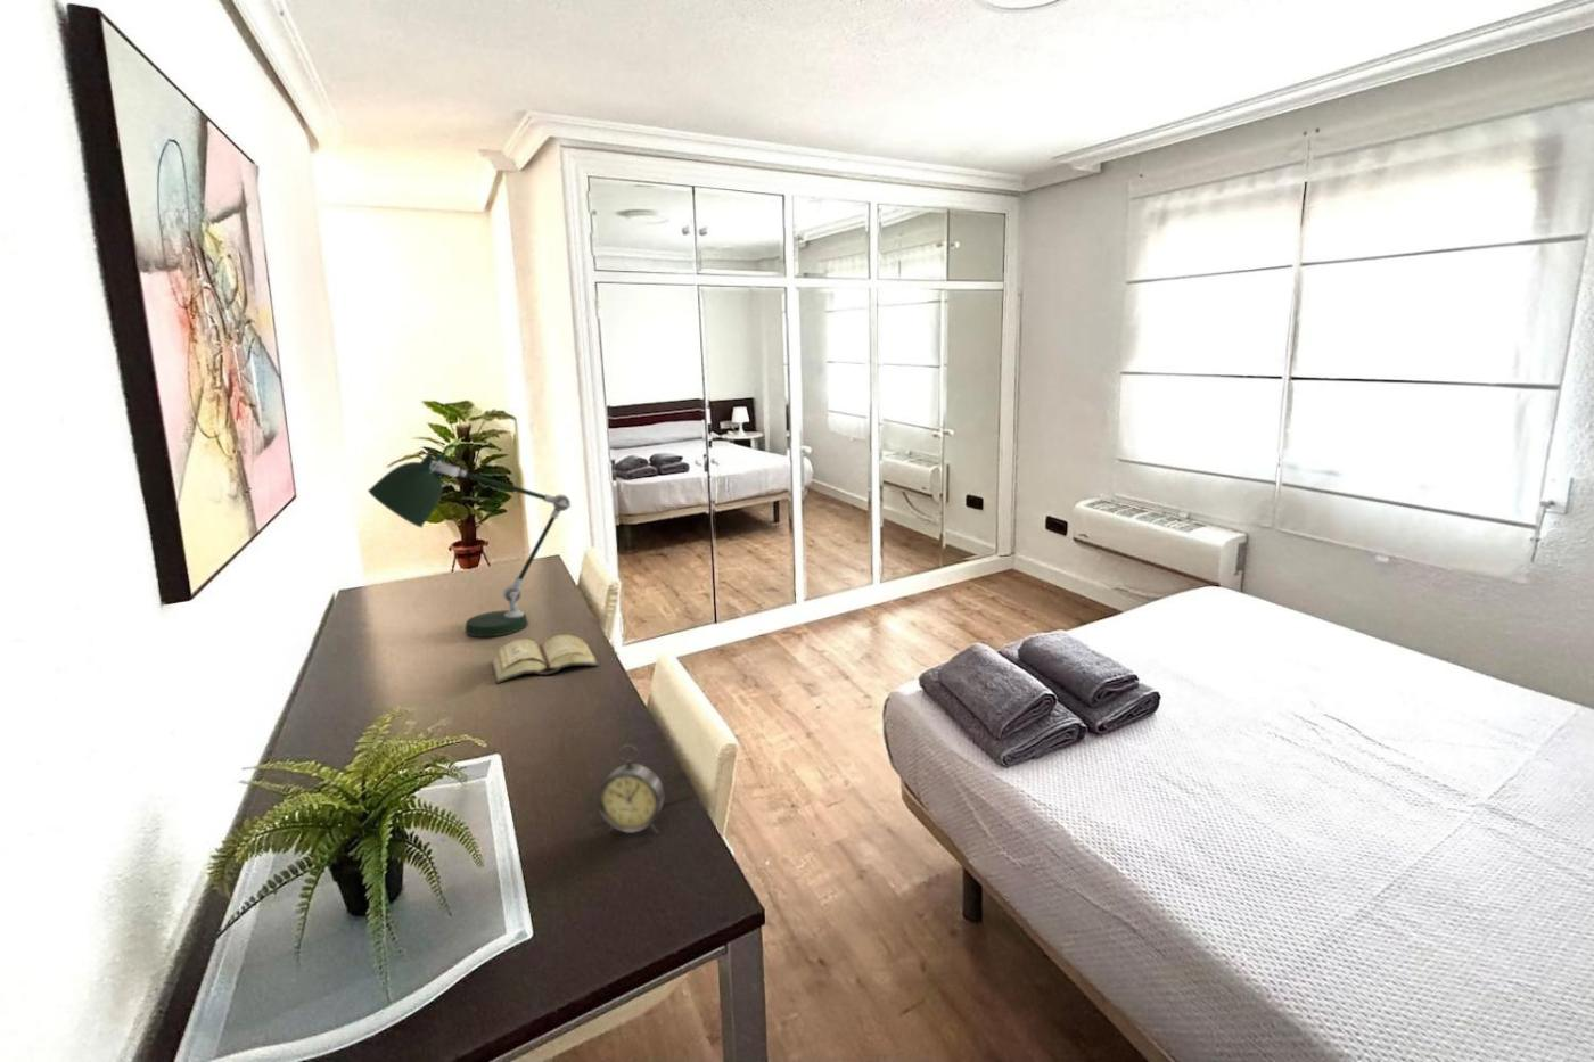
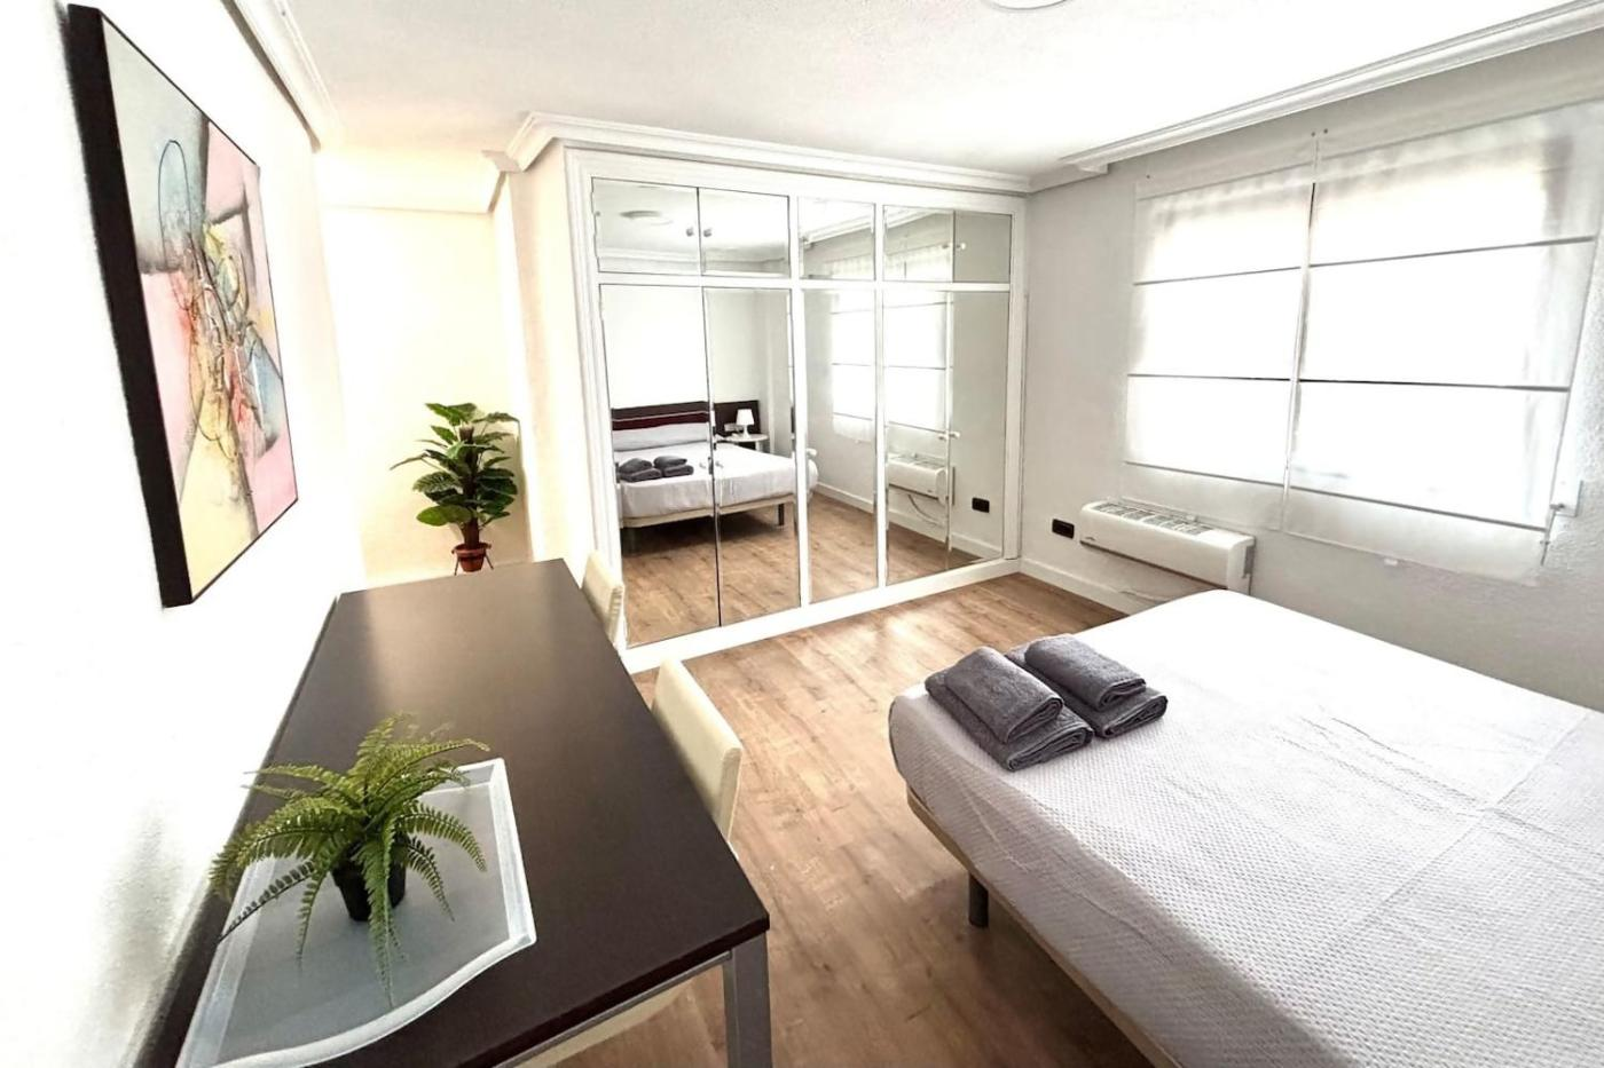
- desk lamp [366,444,572,639]
- diary [491,634,600,685]
- alarm clock [596,743,666,836]
